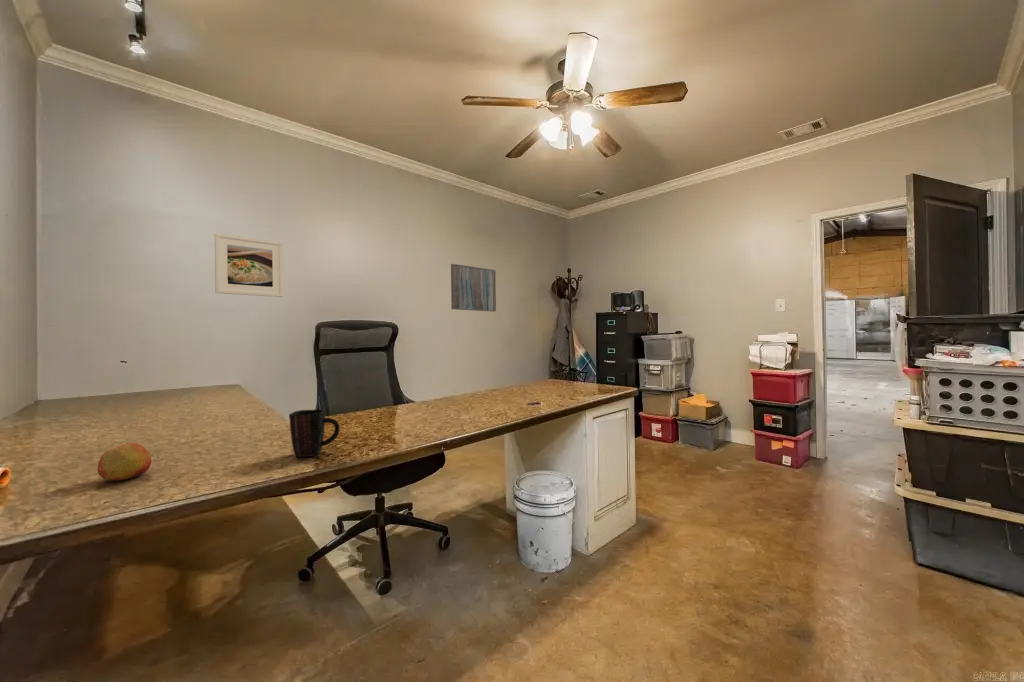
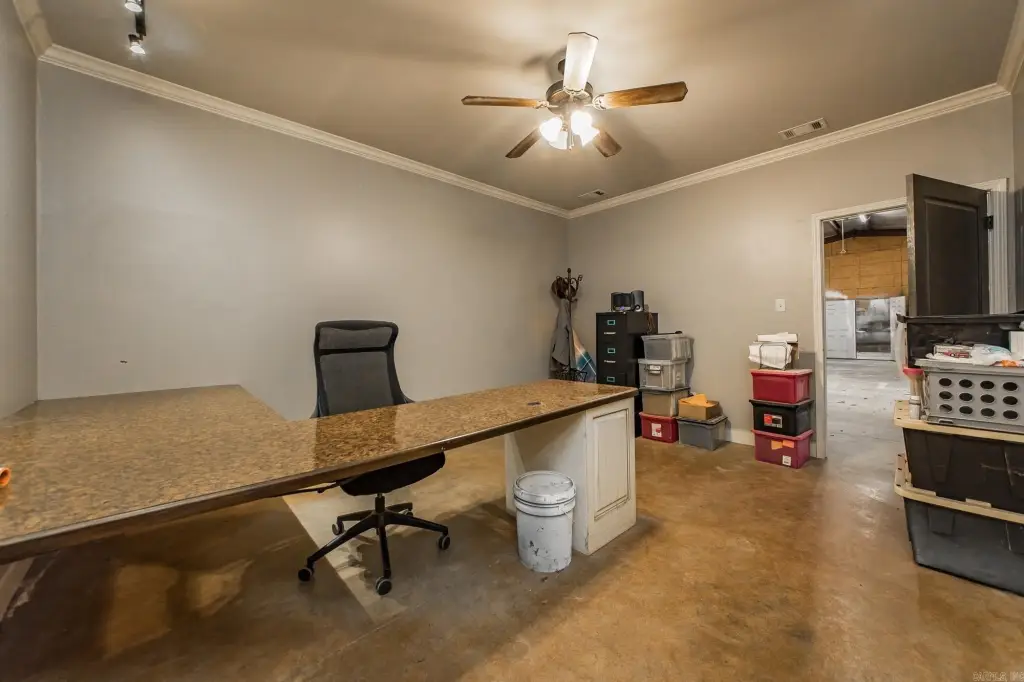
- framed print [214,232,284,298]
- apple [96,442,152,482]
- mug [288,408,341,458]
- wall art [450,263,497,313]
